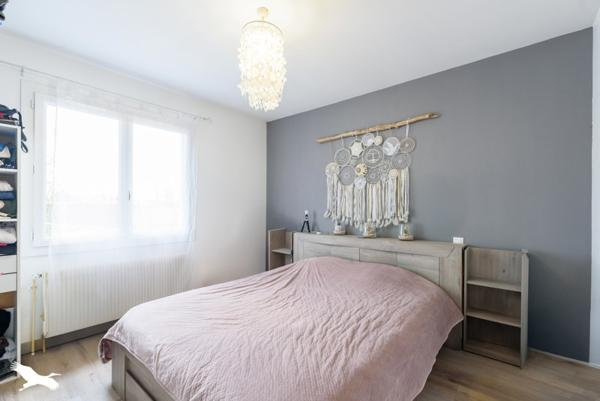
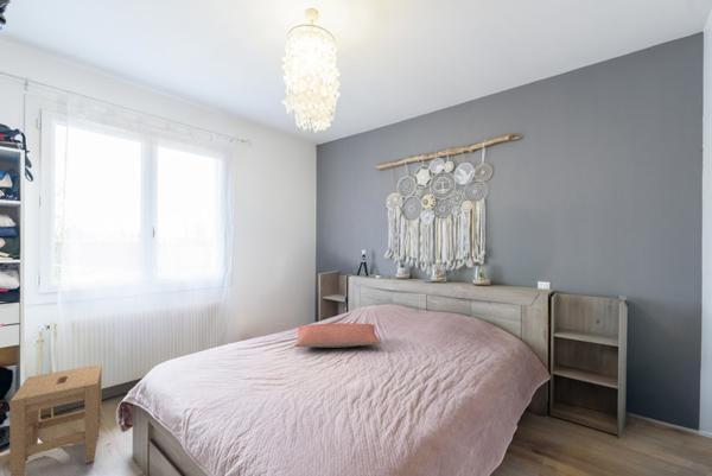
+ pillow [293,322,382,349]
+ stool [8,363,103,476]
